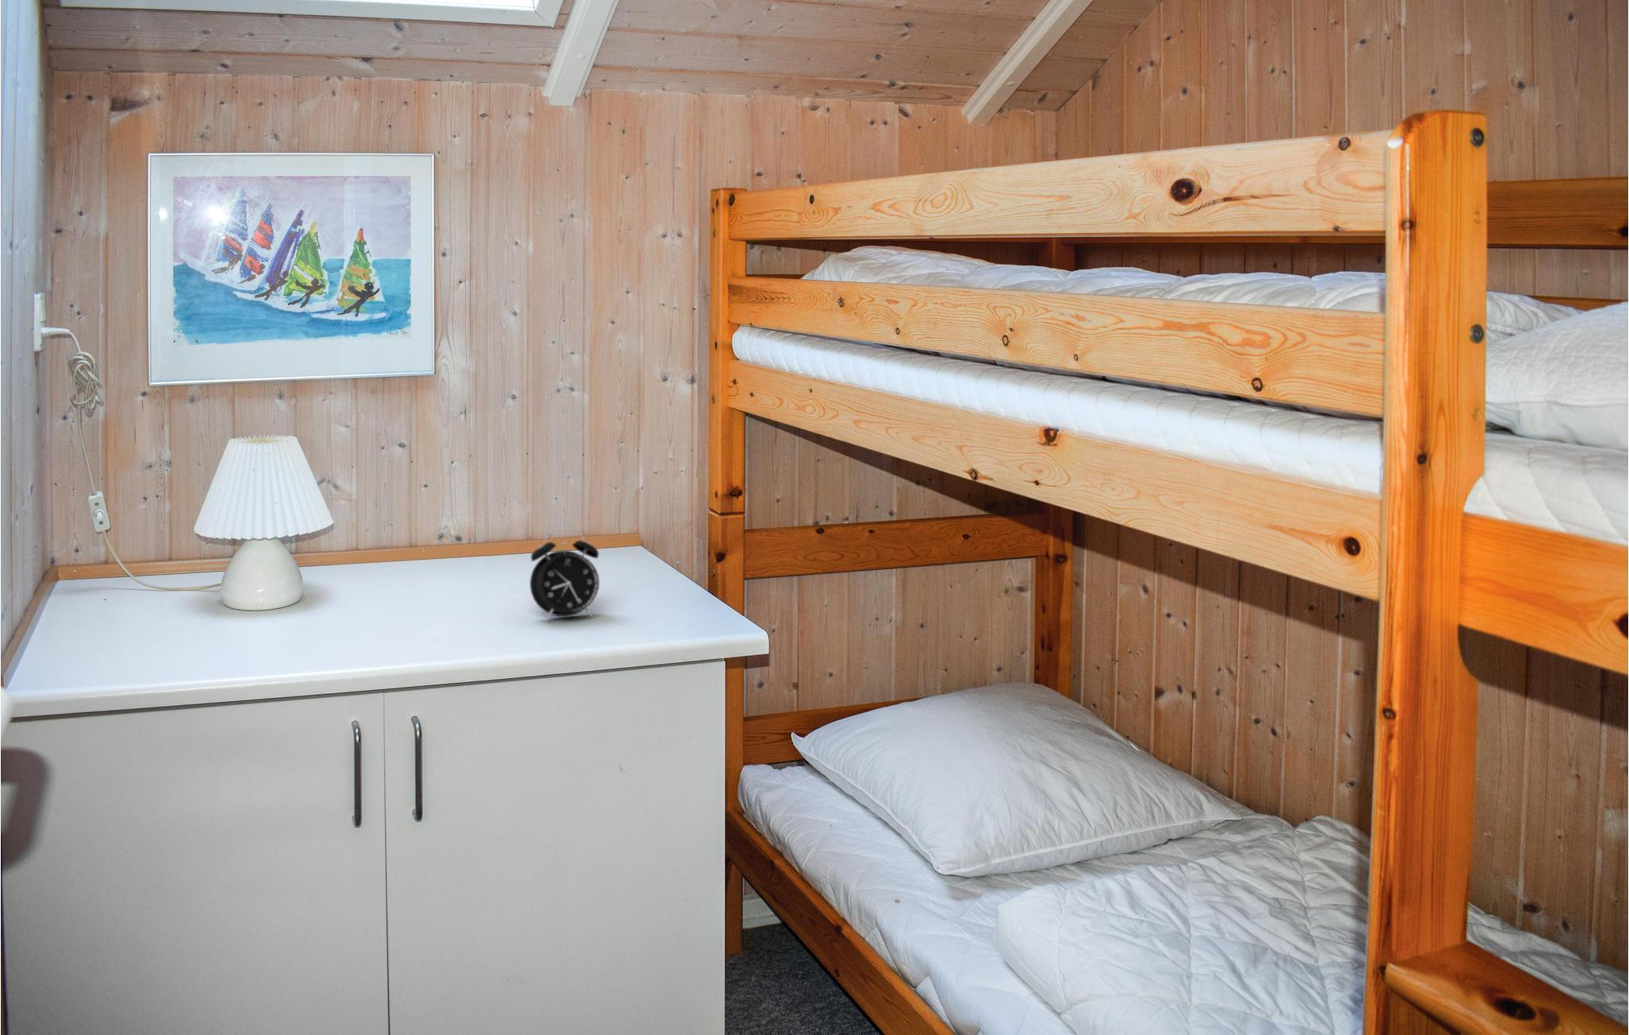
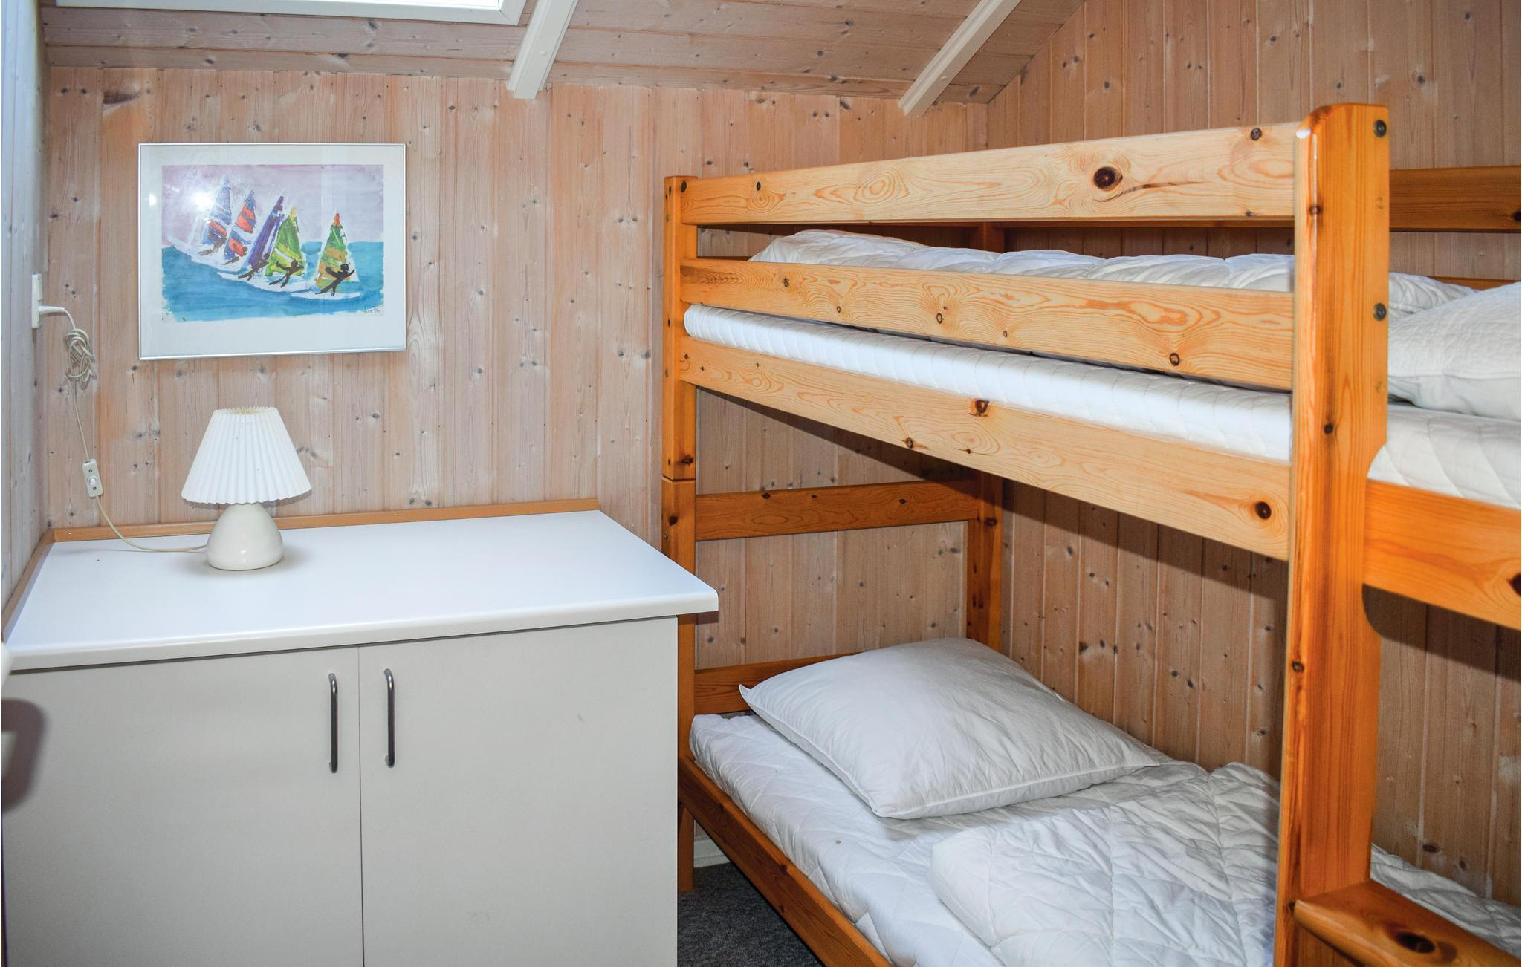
- alarm clock [528,528,600,622]
